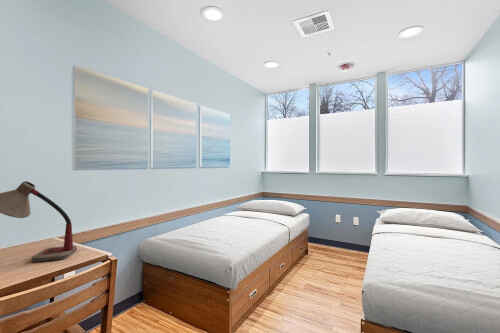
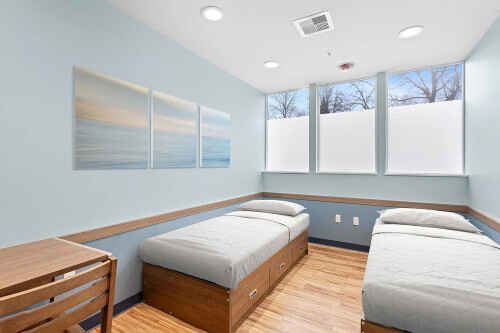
- desk lamp [0,180,78,262]
